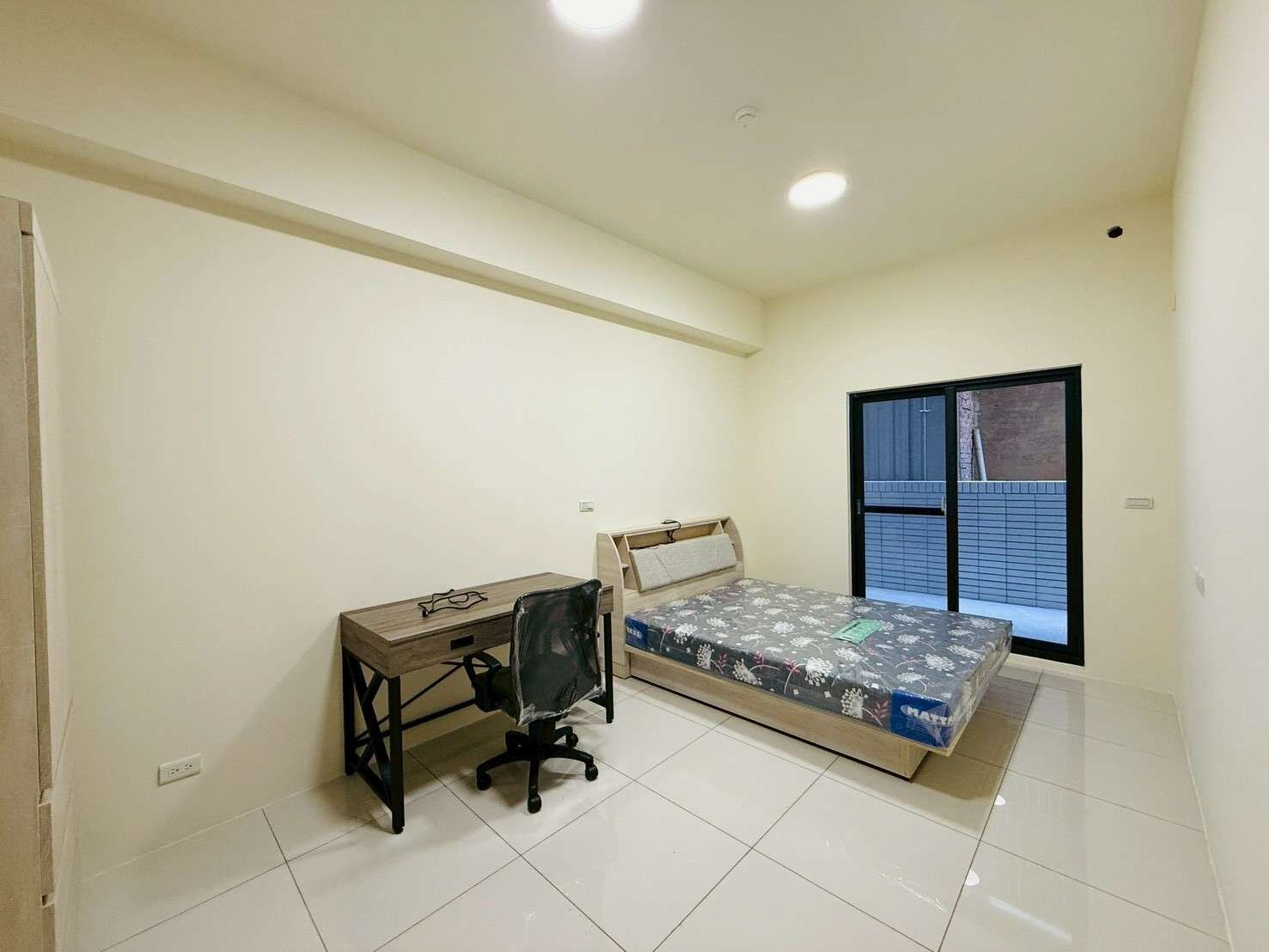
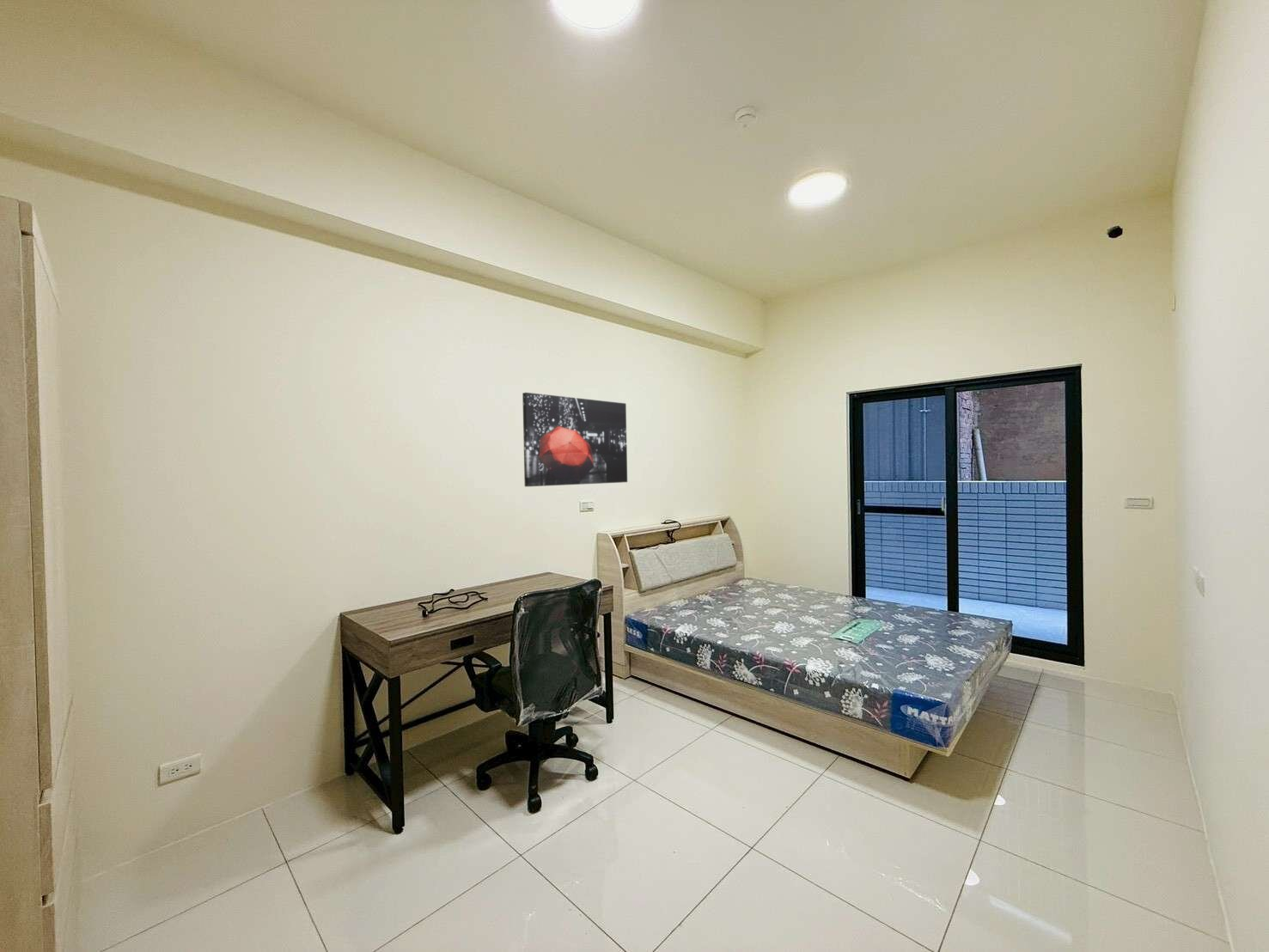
+ wall art [522,392,628,487]
